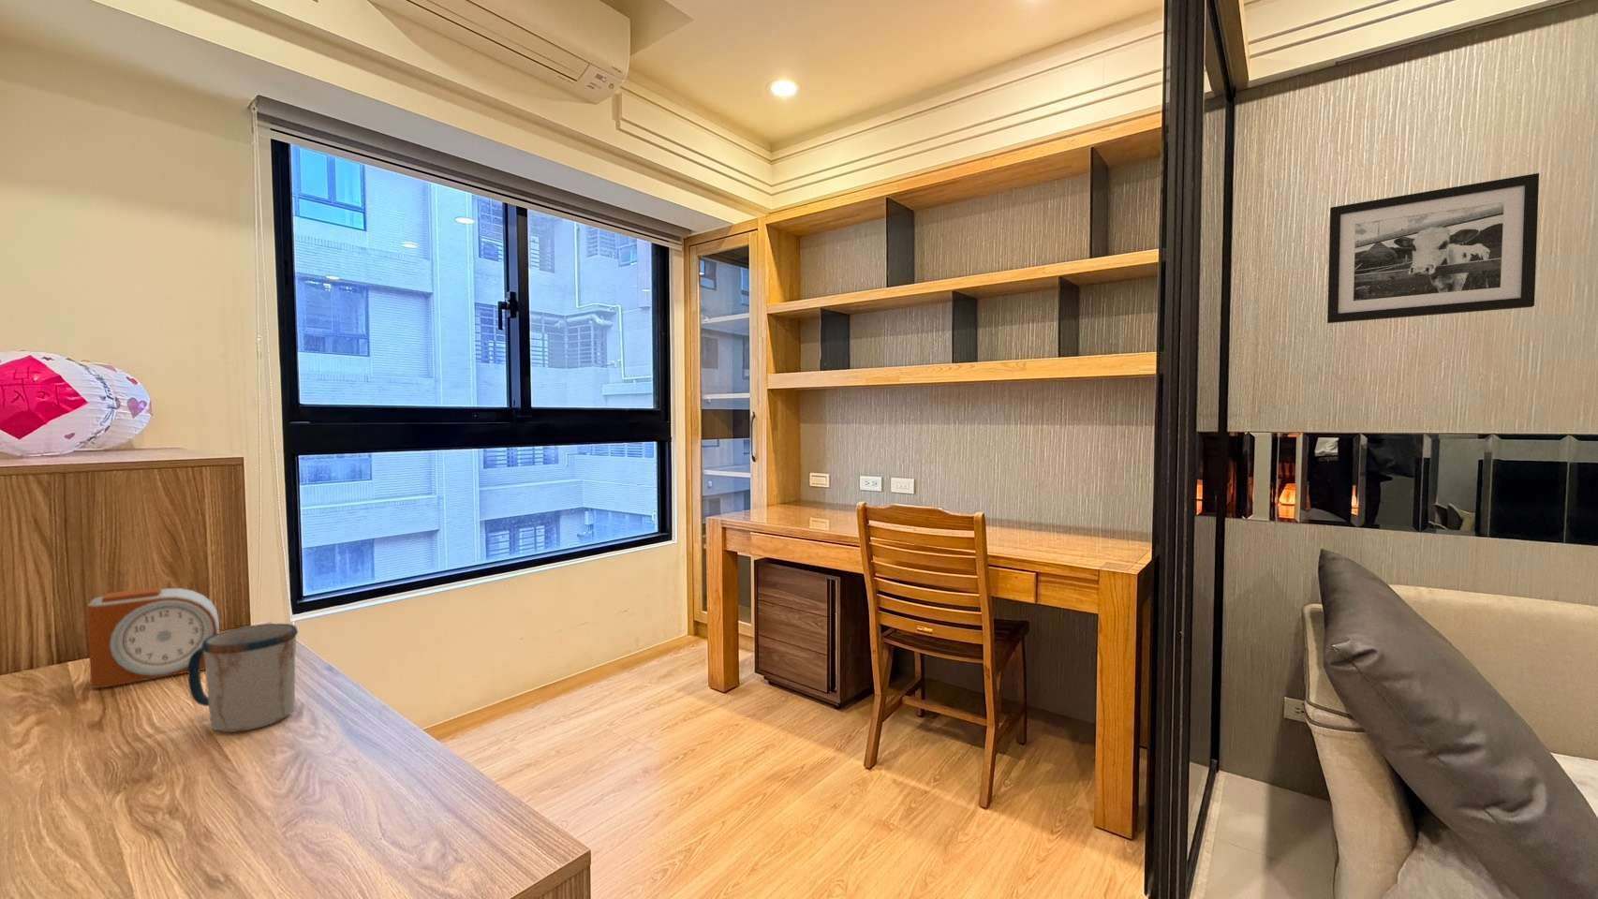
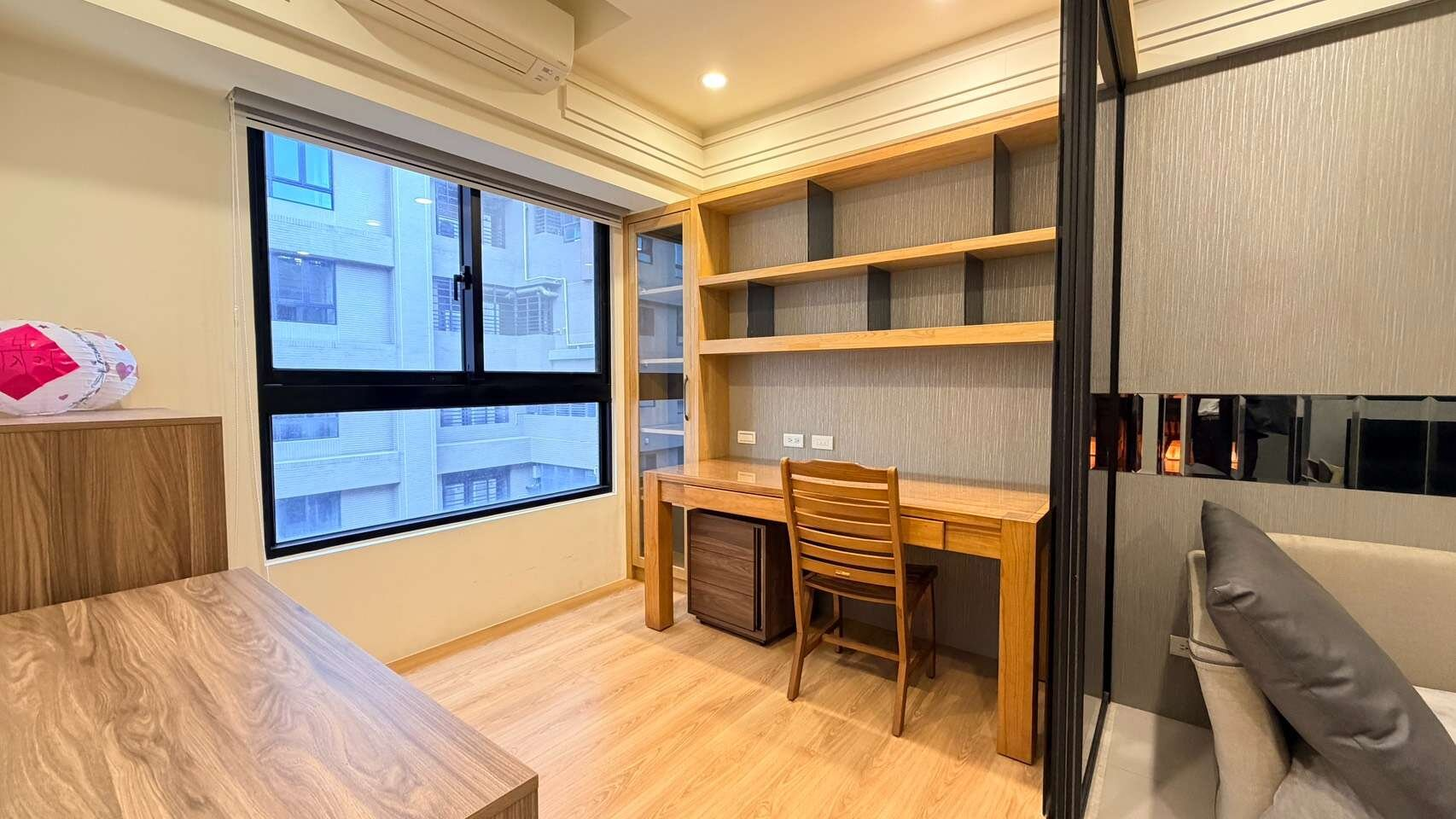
- mug [188,622,299,733]
- alarm clock [87,586,221,689]
- picture frame [1326,172,1540,324]
